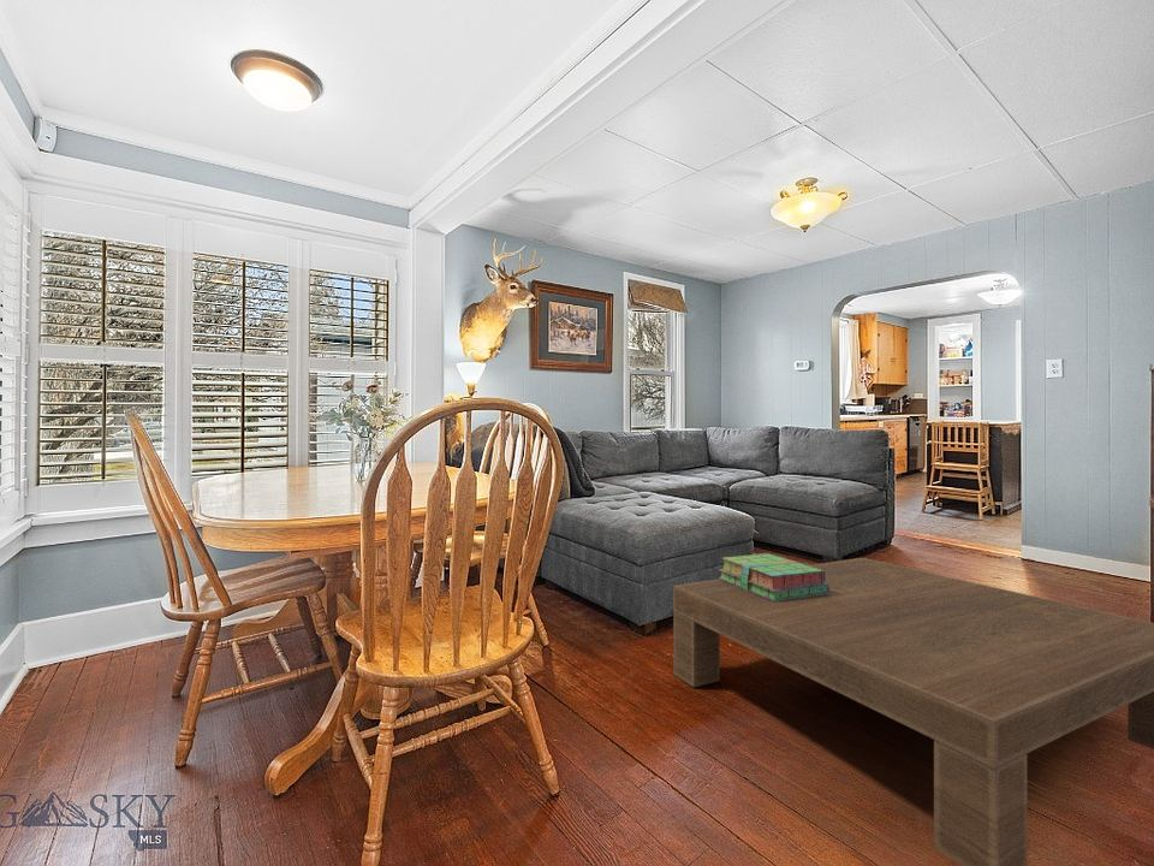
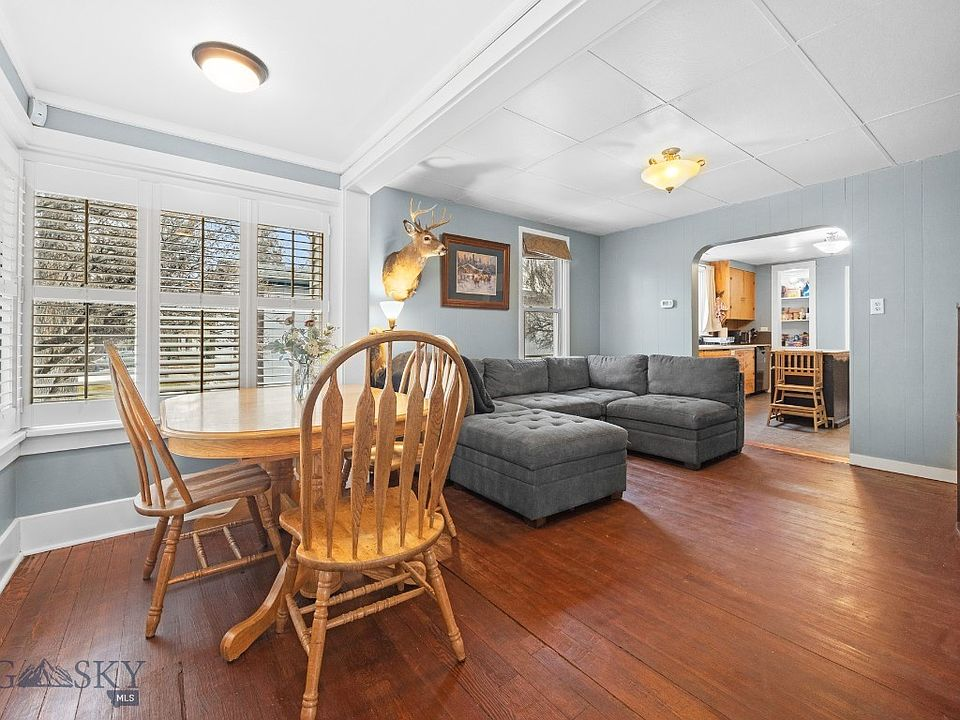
- coffee table [672,557,1154,866]
- stack of books [718,552,829,601]
